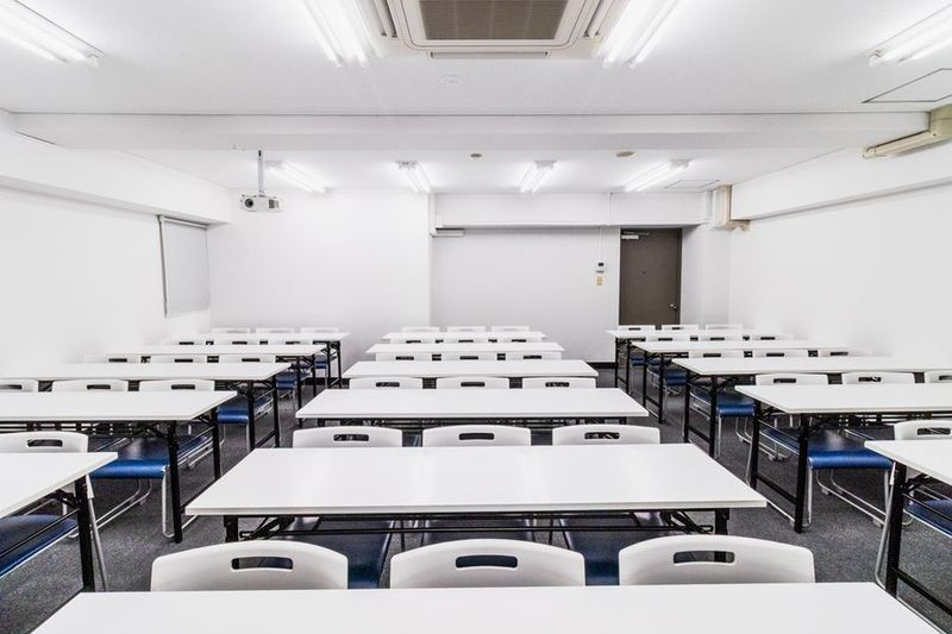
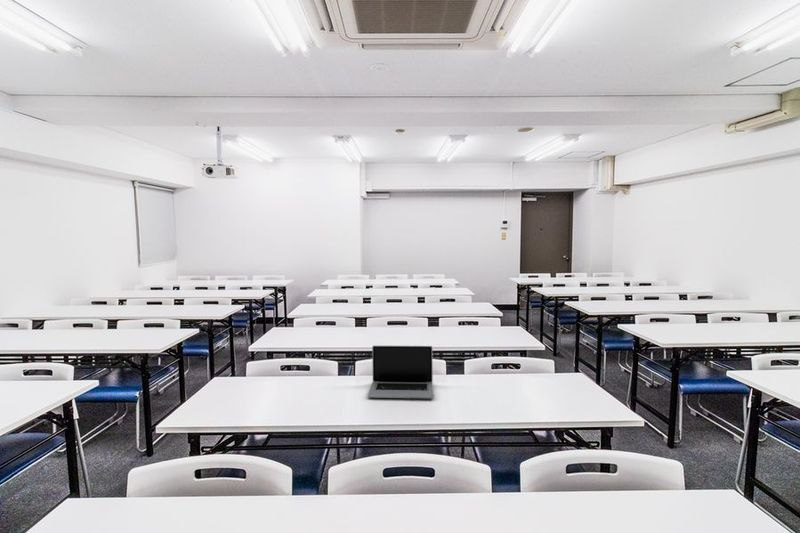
+ laptop [366,345,434,399]
